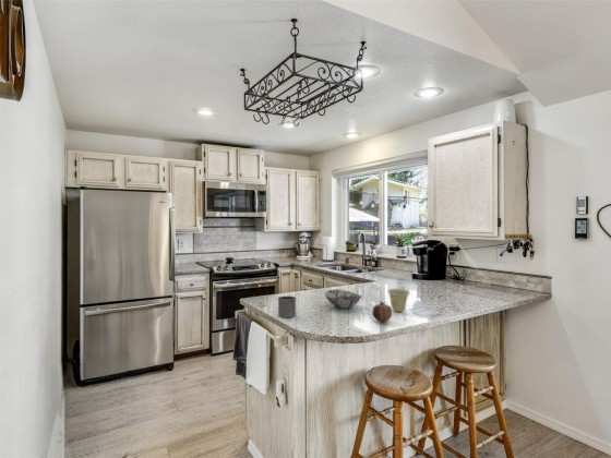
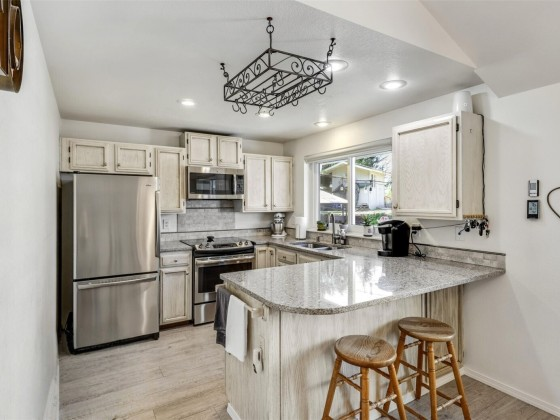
- cup [386,288,411,313]
- decorative bowl [324,288,363,310]
- fruit [371,301,393,323]
- mug [277,296,297,318]
